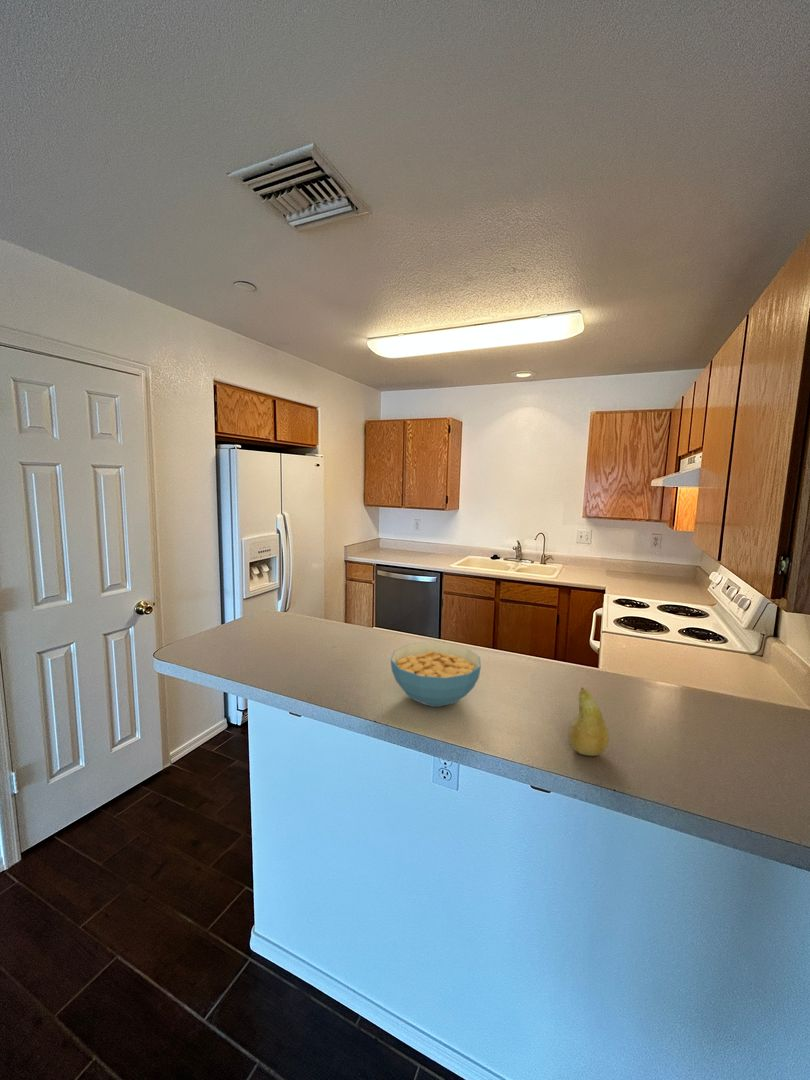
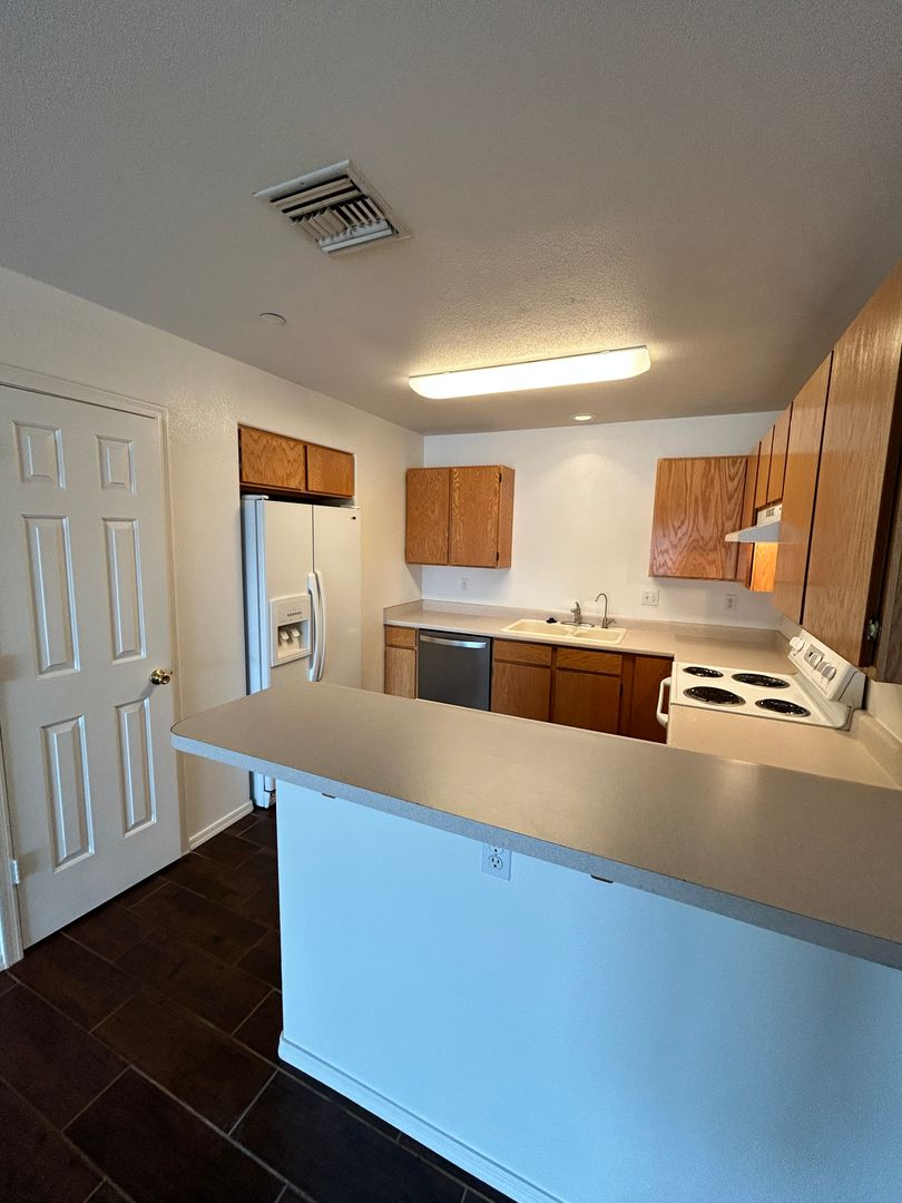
- fruit [567,686,610,757]
- cereal bowl [390,641,482,708]
